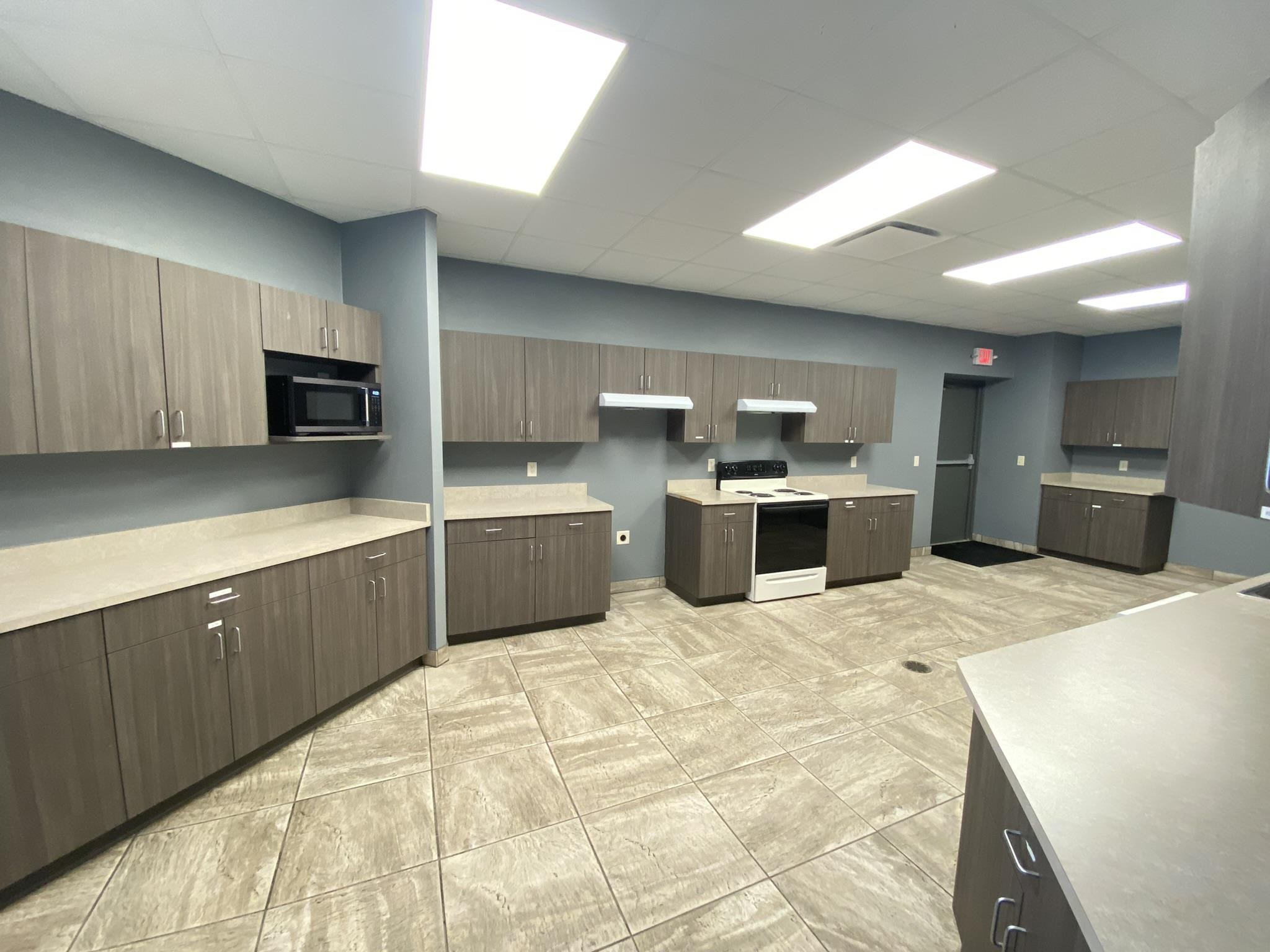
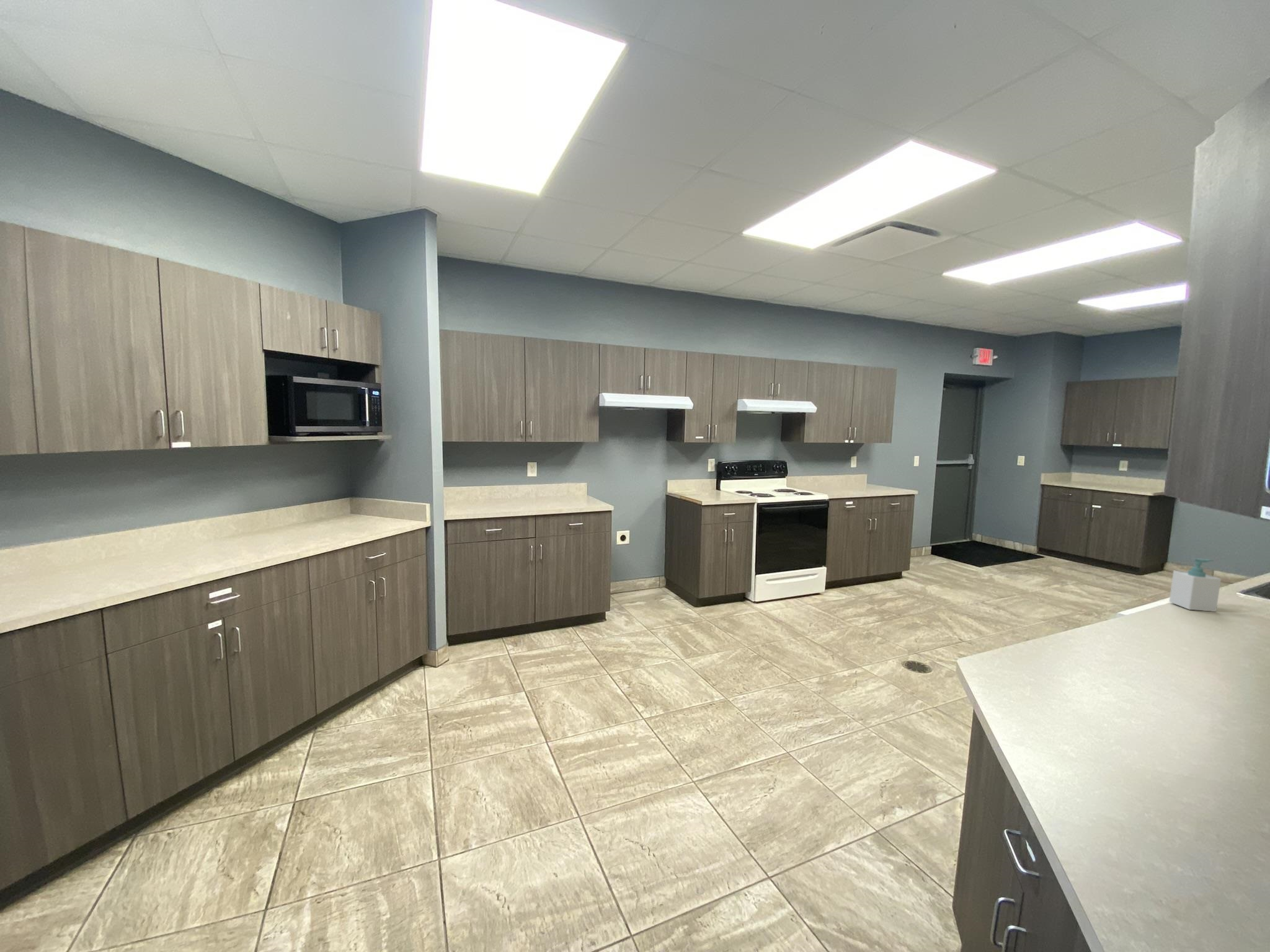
+ soap bottle [1168,557,1222,612]
